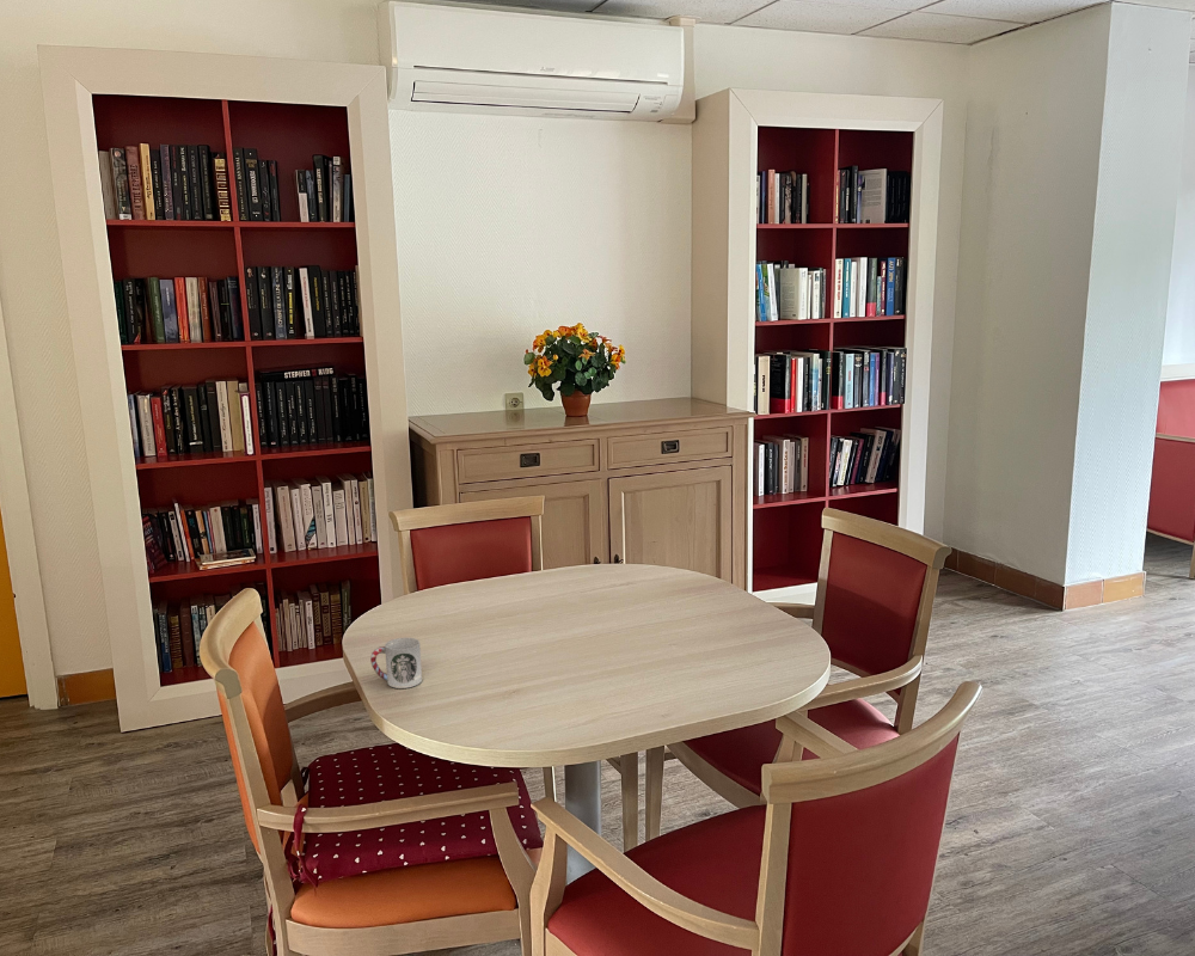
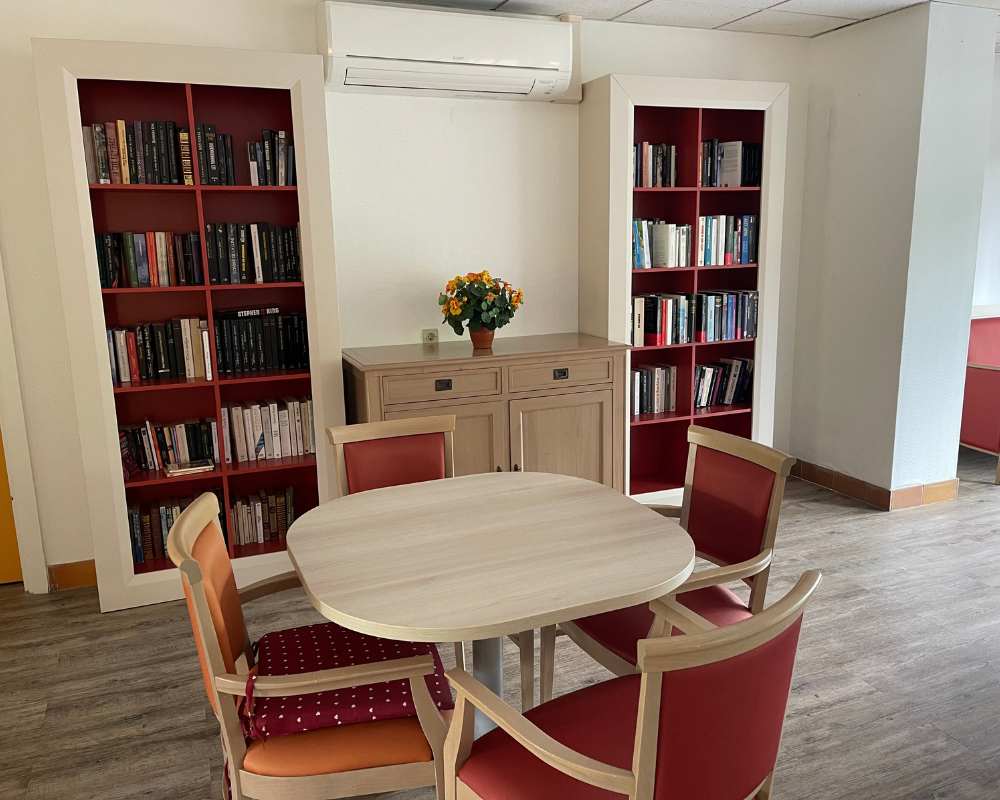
- cup [369,637,423,690]
